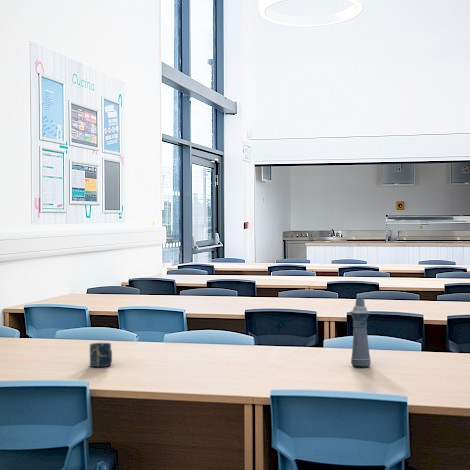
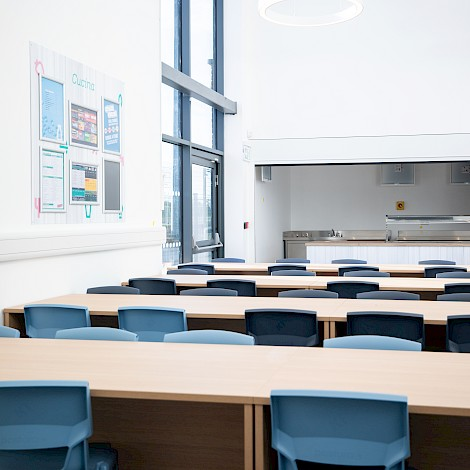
- cup [89,342,113,368]
- bottle [349,297,372,368]
